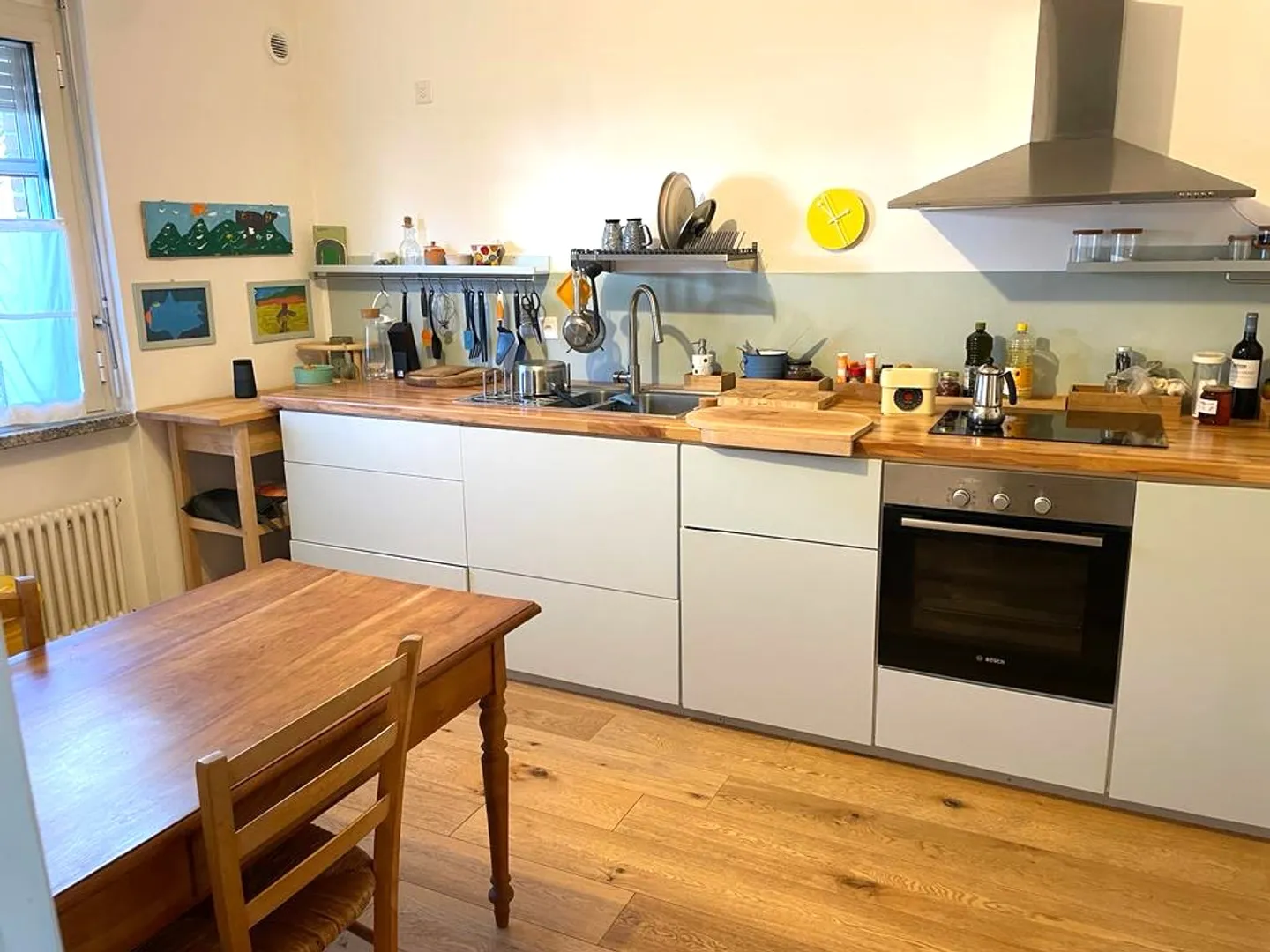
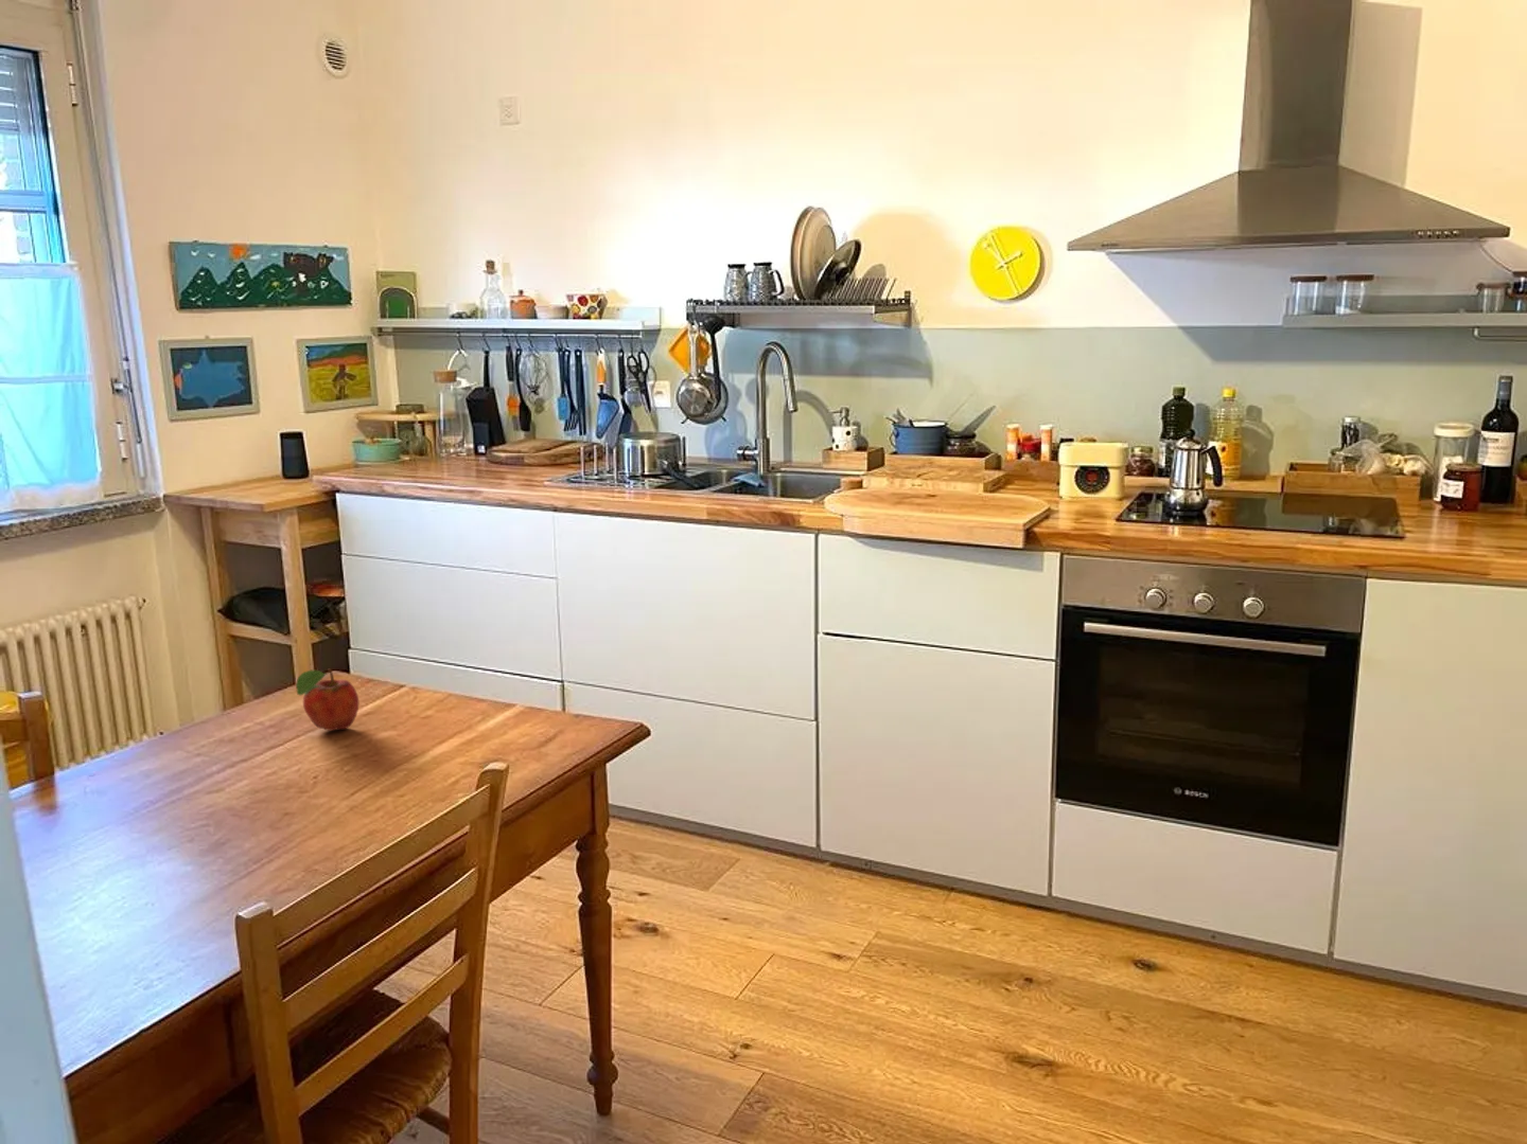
+ fruit [295,668,360,732]
